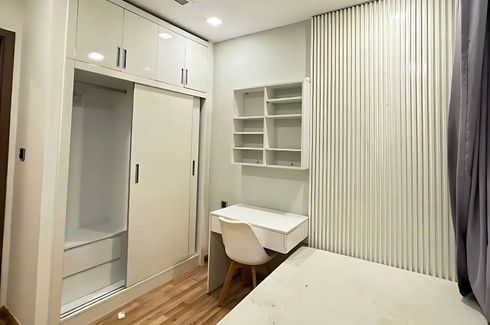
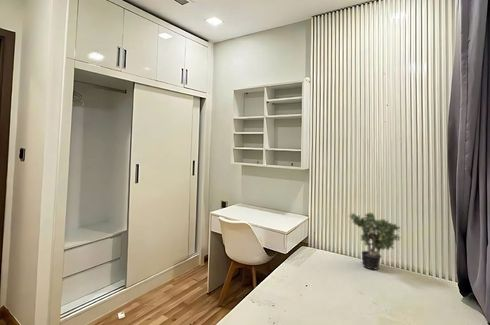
+ potted plant [347,211,402,271]
